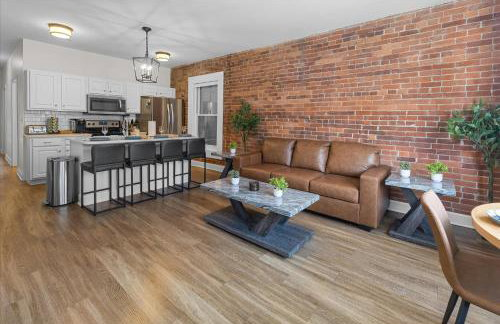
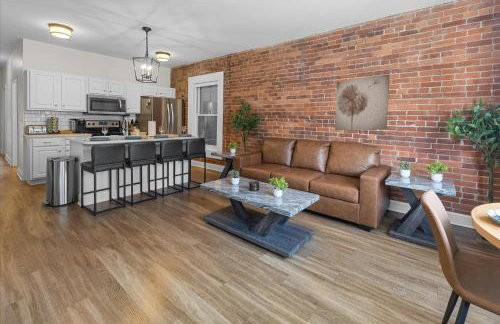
+ wall art [334,73,391,131]
